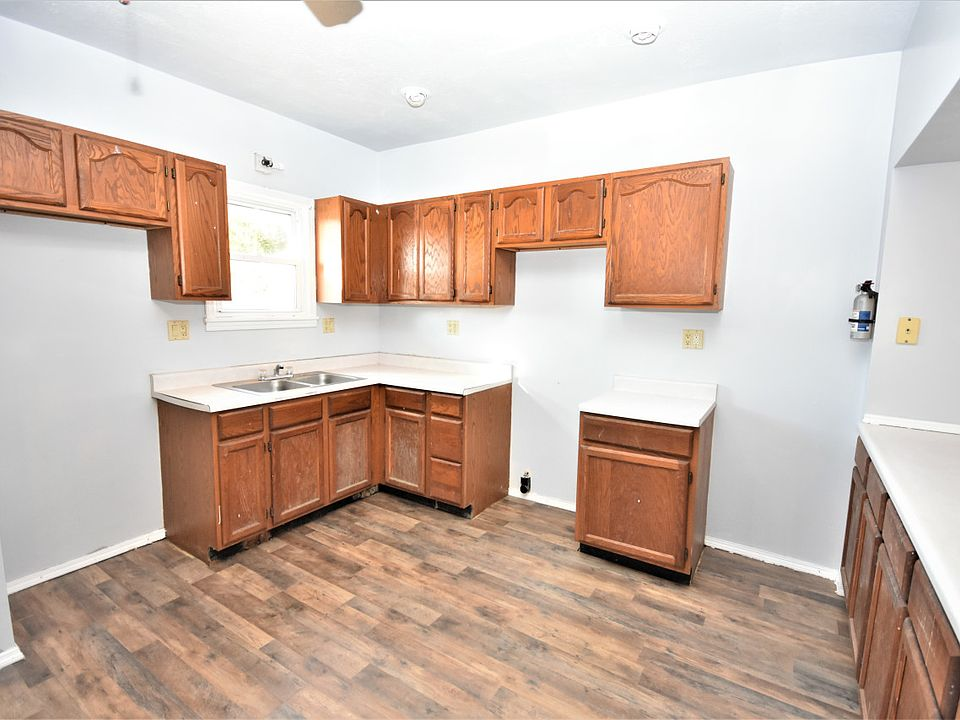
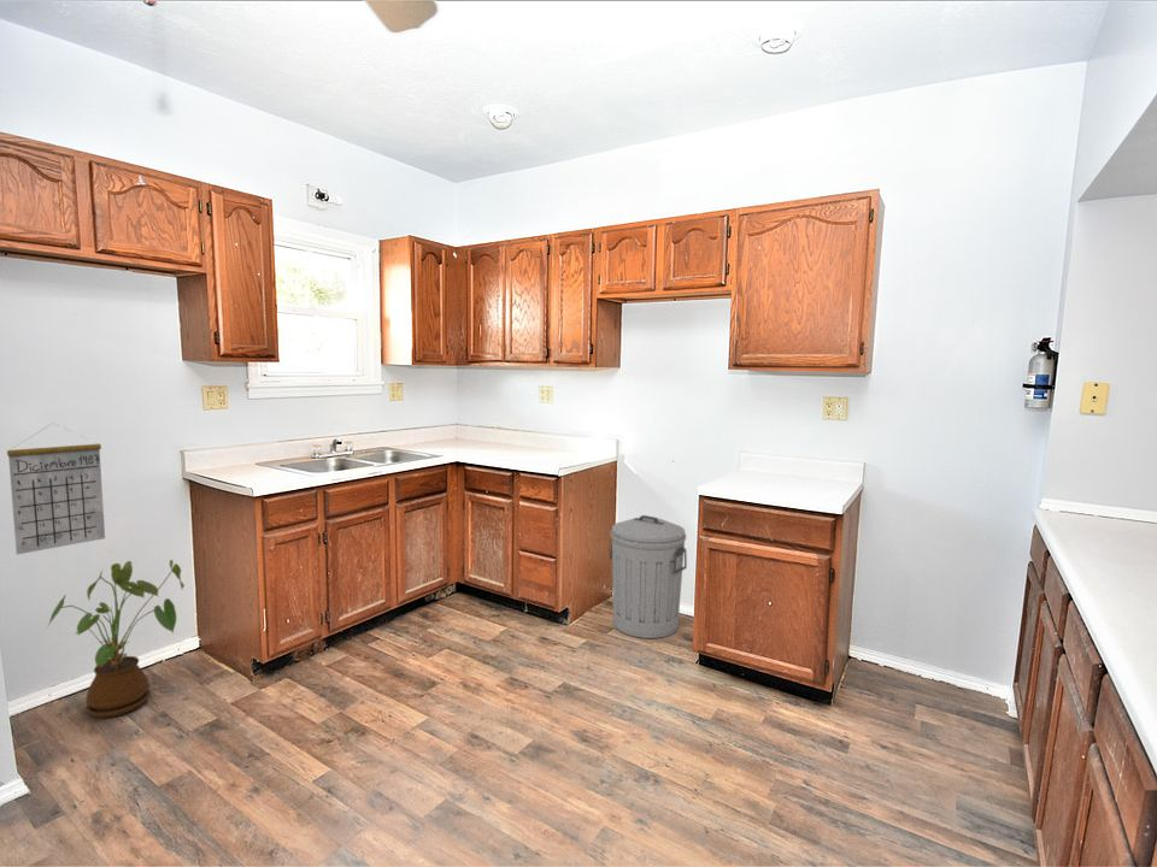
+ calendar [6,421,106,555]
+ trash can [609,514,688,639]
+ house plant [46,559,186,719]
